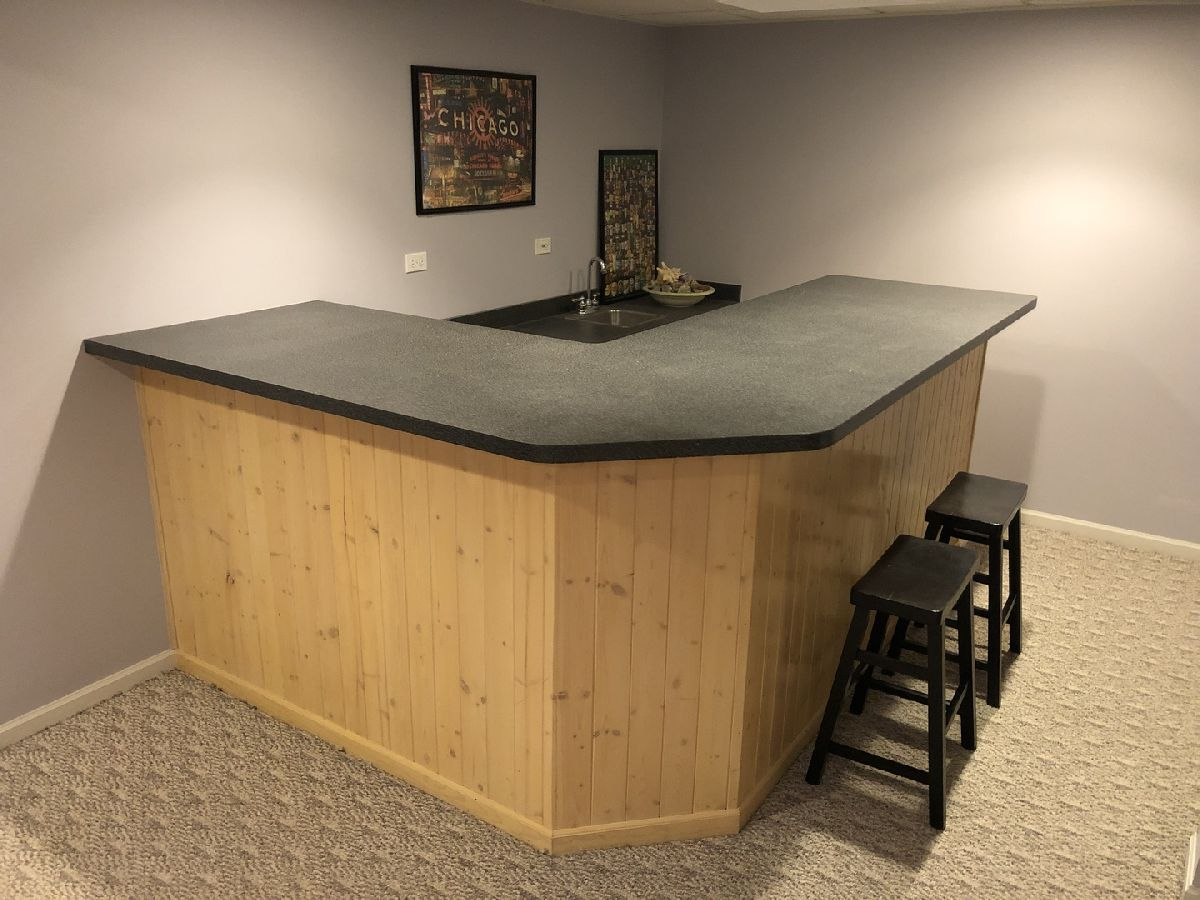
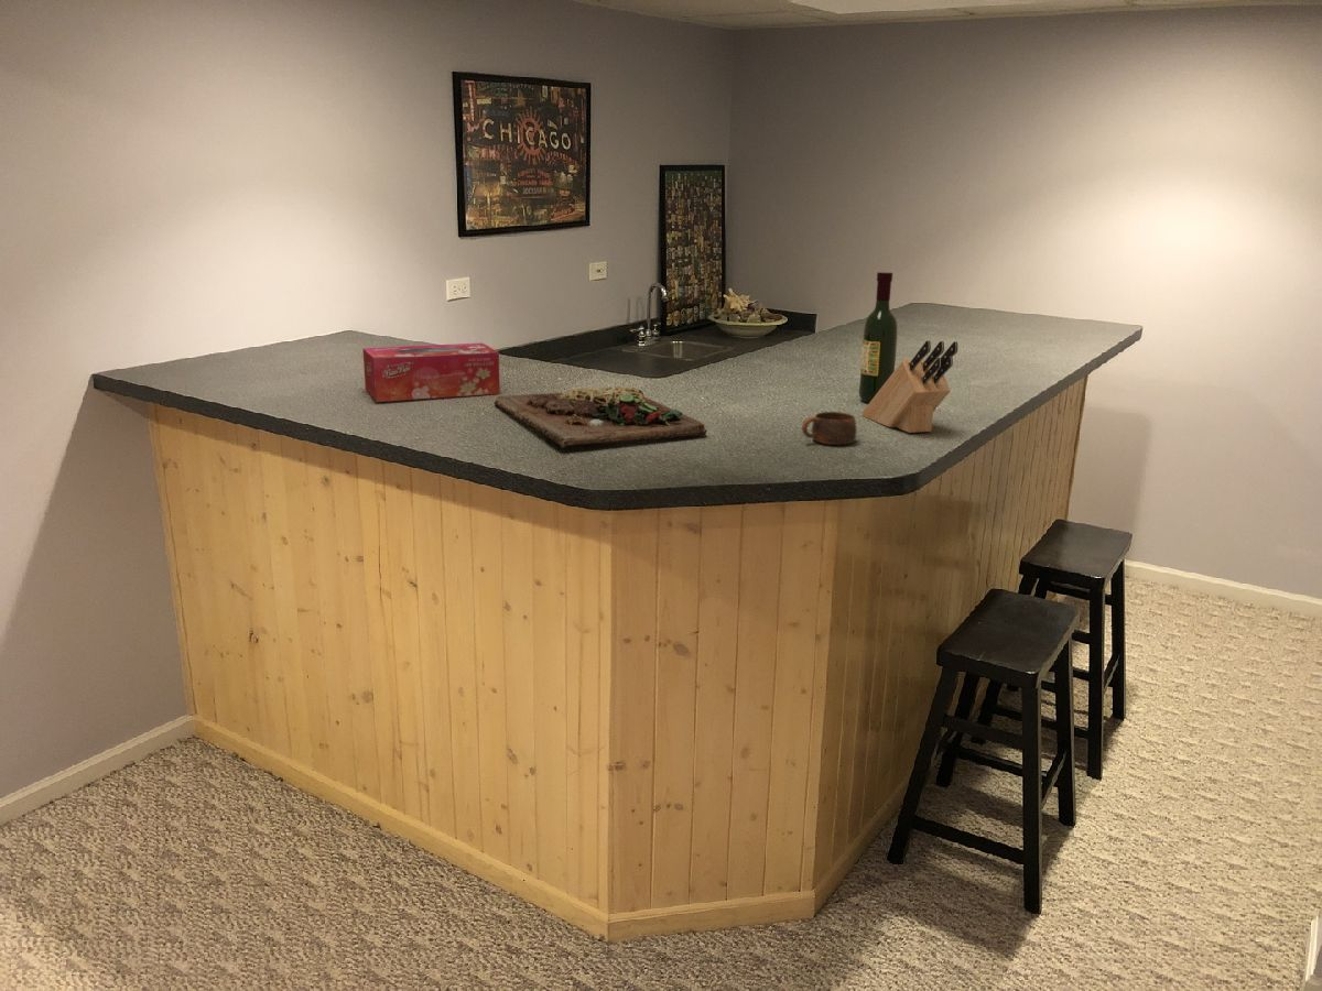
+ wine bottle [858,271,899,403]
+ tissue box [362,342,501,403]
+ knife block [860,339,958,434]
+ cutting board [494,384,708,449]
+ cup [801,411,858,446]
